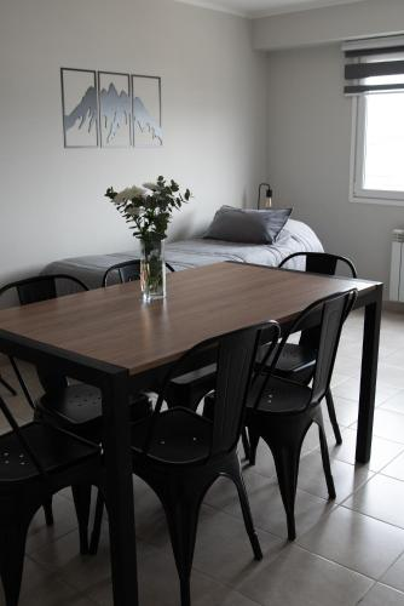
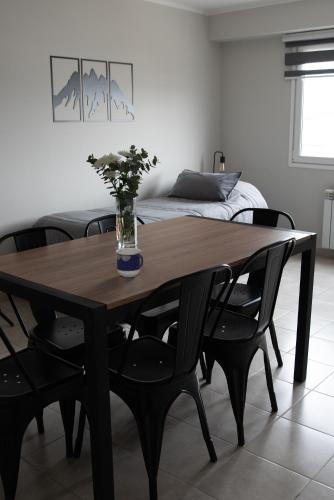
+ cup [115,247,144,278]
